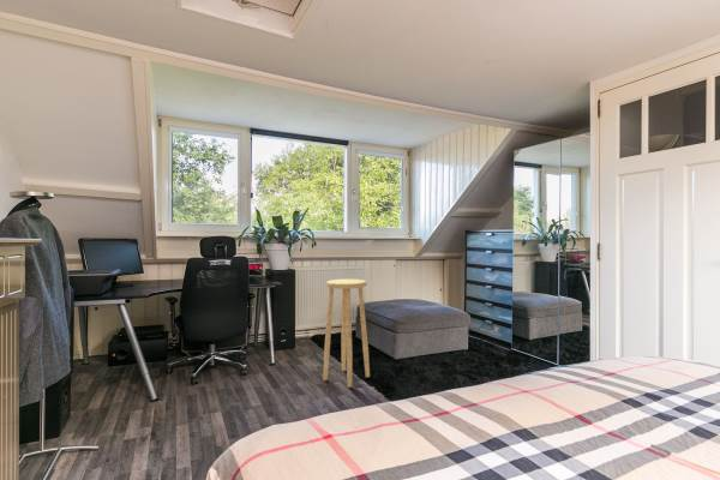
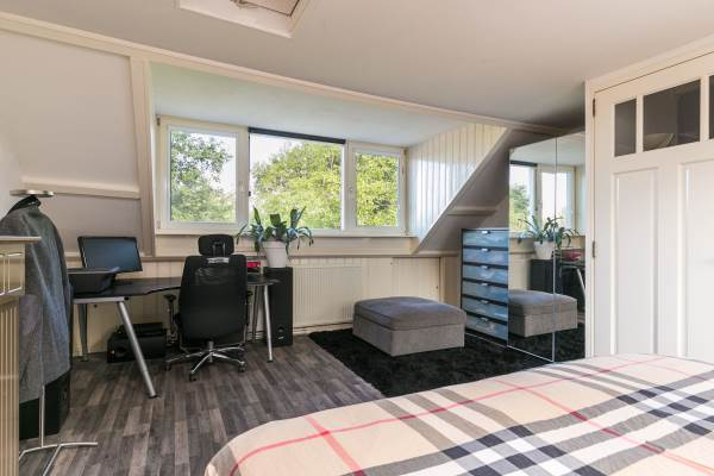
- stool [322,278,371,389]
